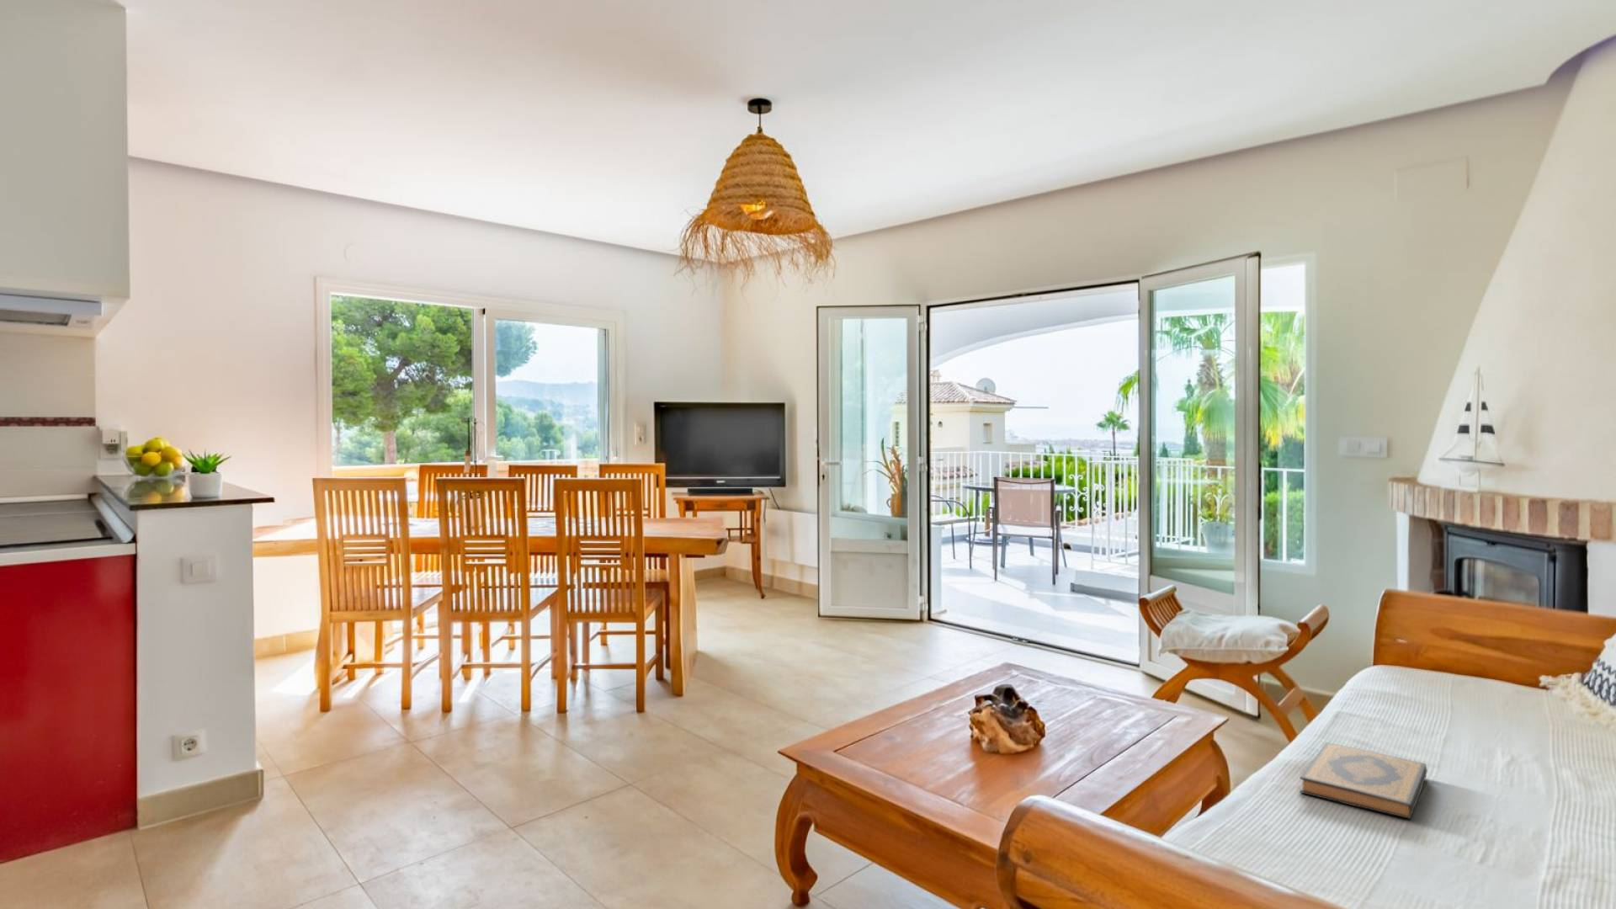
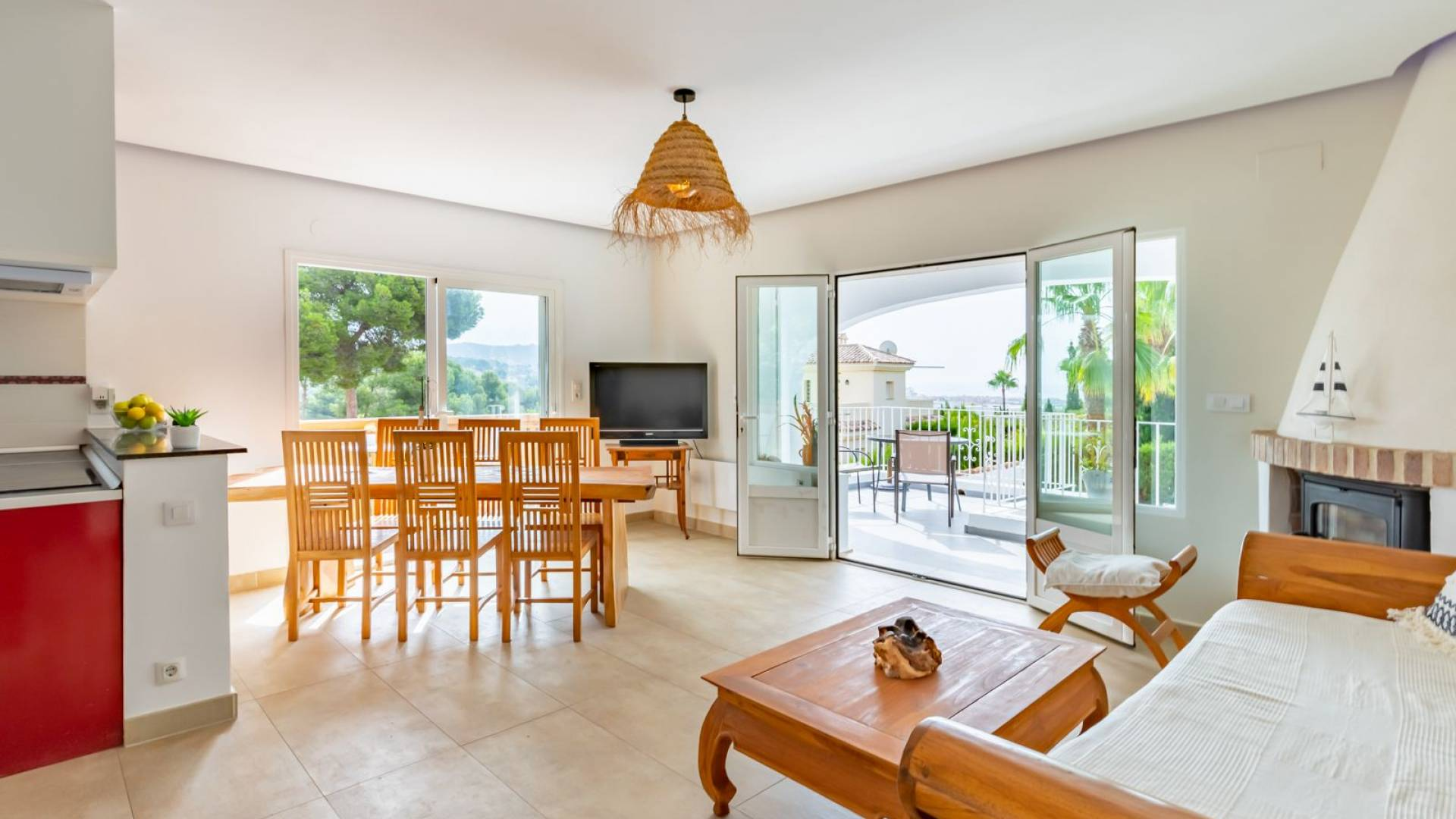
- hardback book [1299,741,1428,820]
